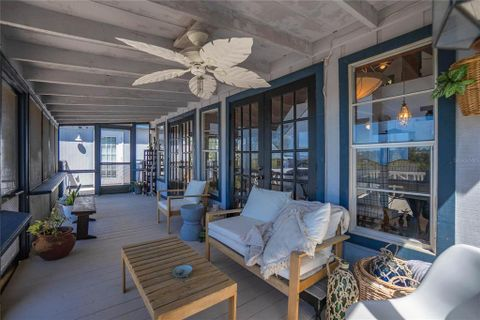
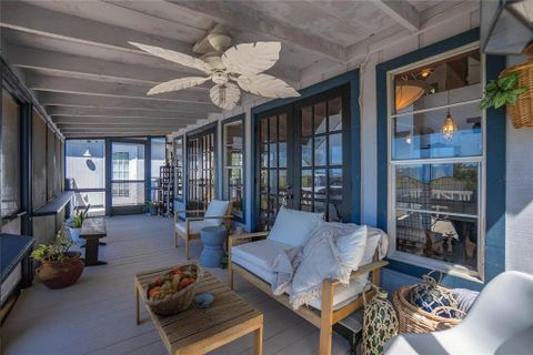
+ fruit basket [142,262,205,316]
